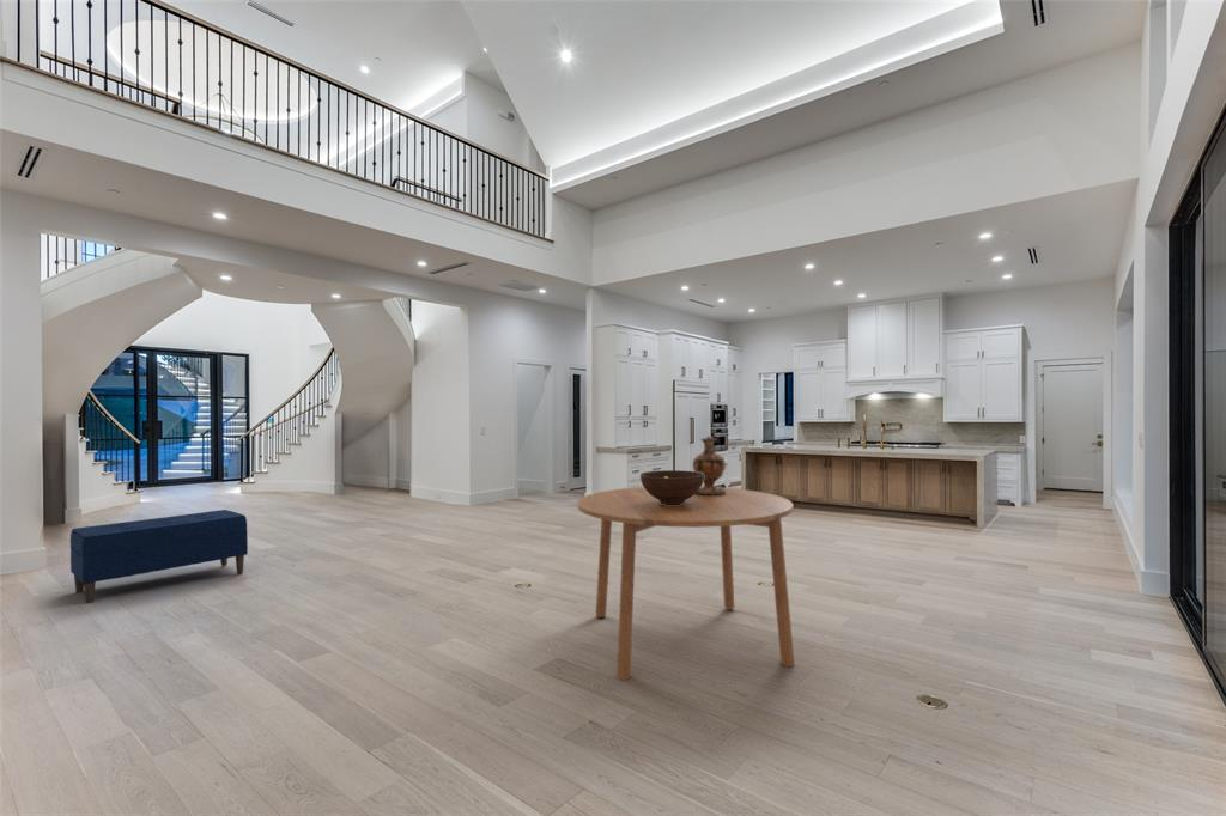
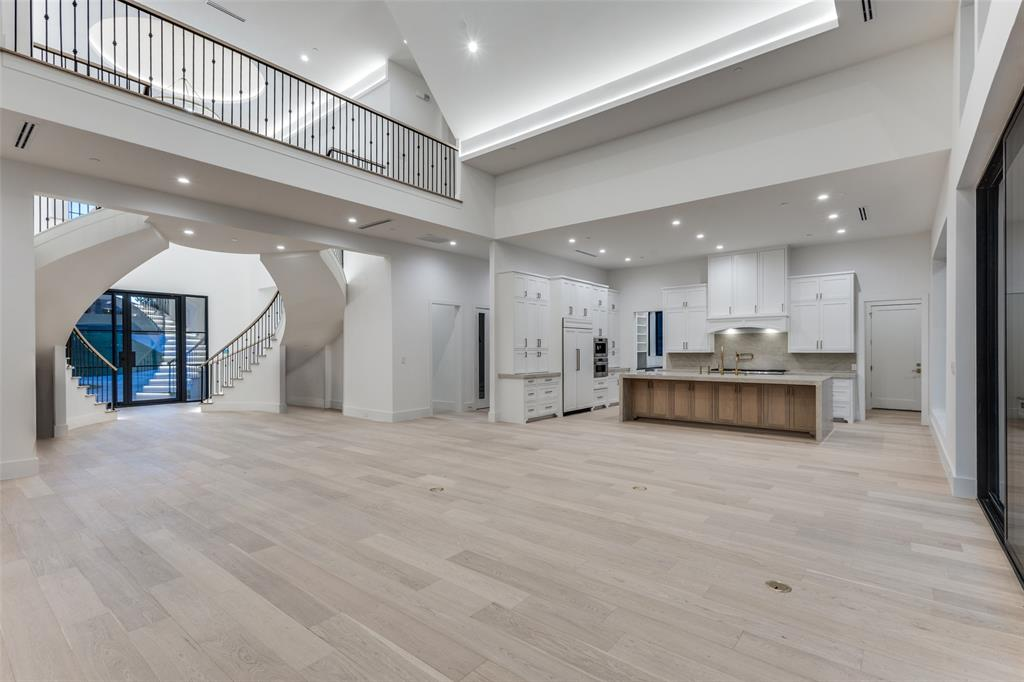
- fruit bowl [639,469,704,505]
- vase [692,436,727,495]
- bench [69,509,249,604]
- dining table [576,486,796,681]
